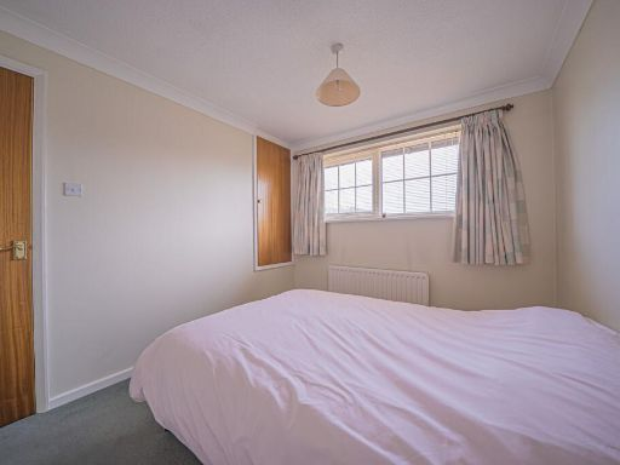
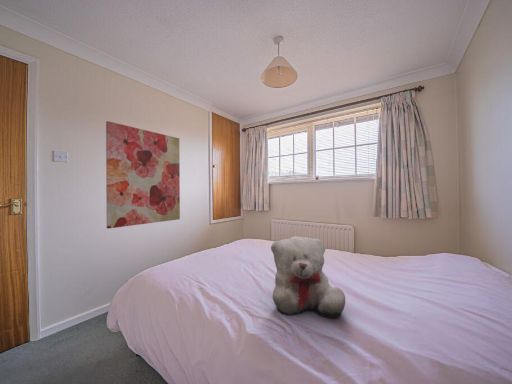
+ teddy bear [270,235,346,319]
+ wall art [105,120,181,230]
